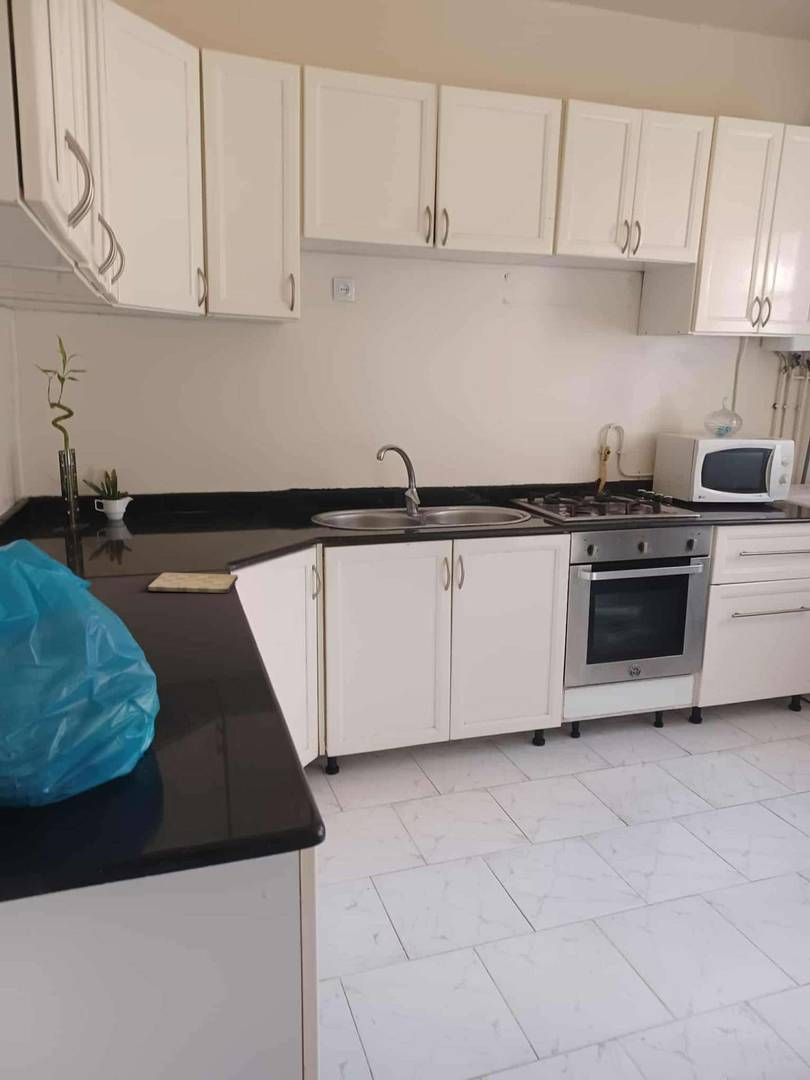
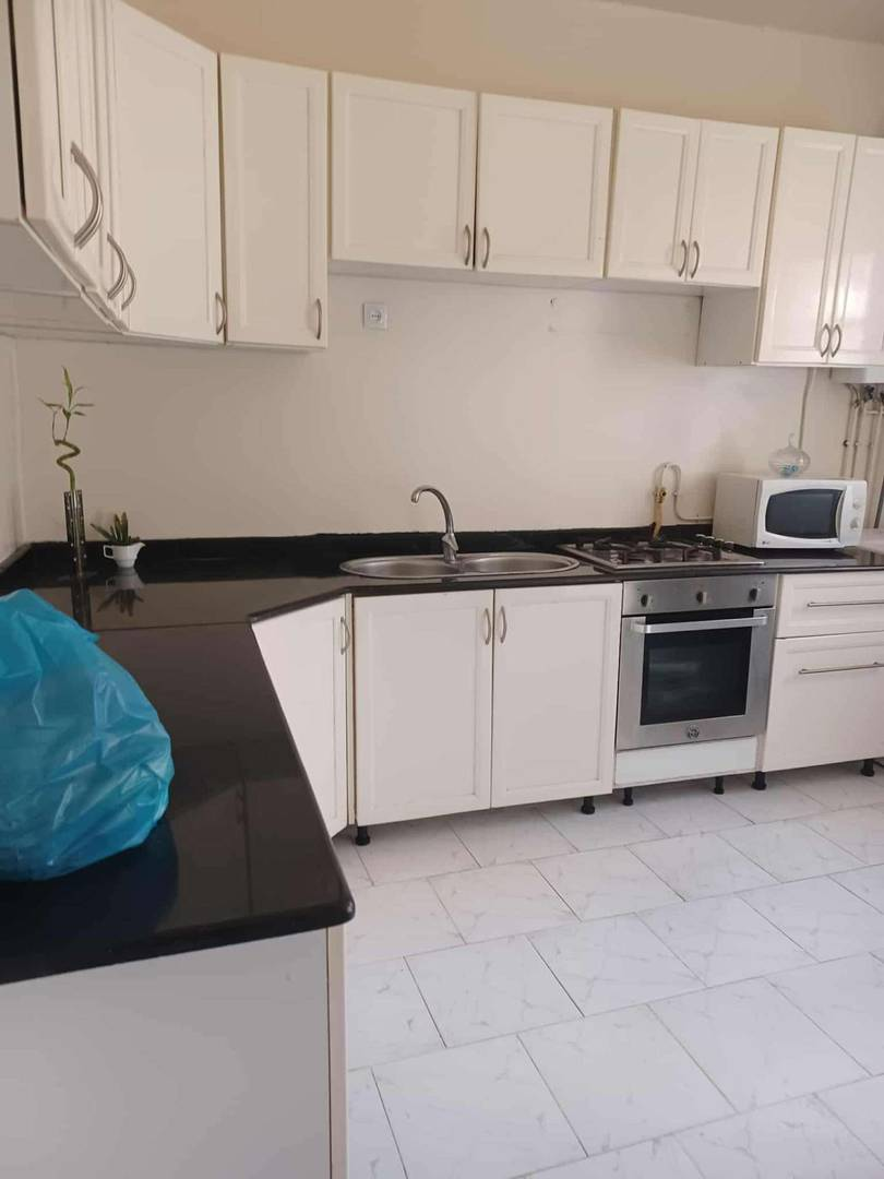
- cutting board [147,572,239,594]
